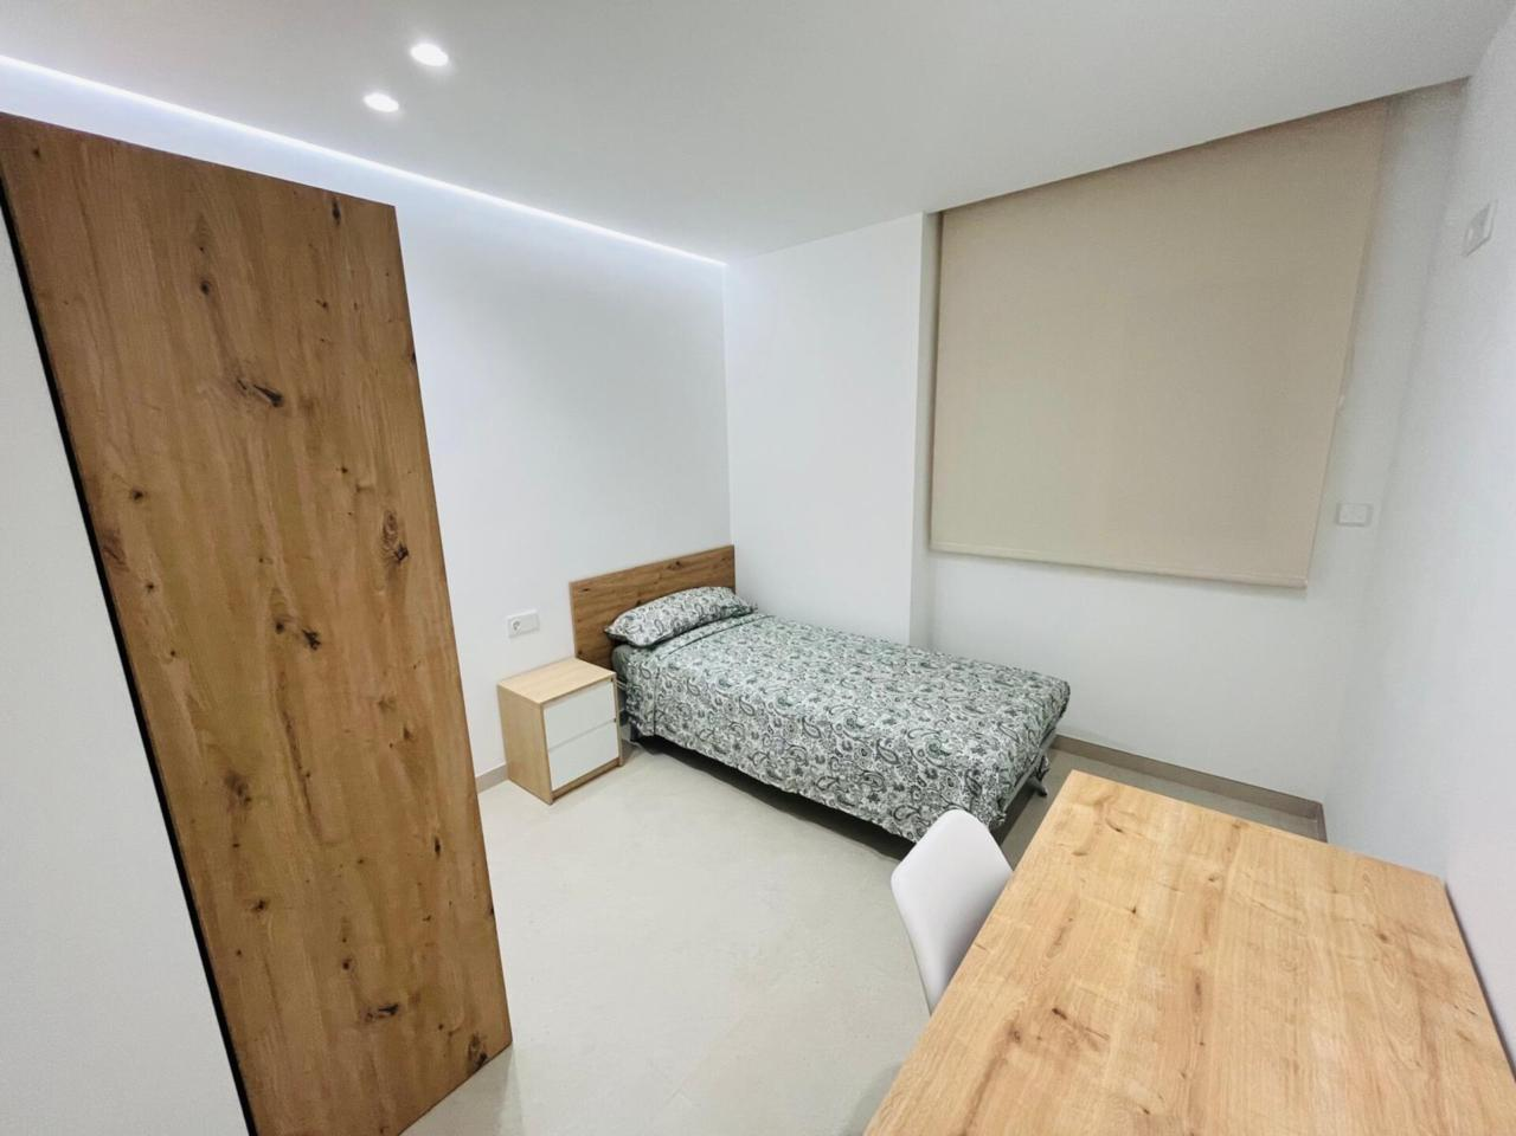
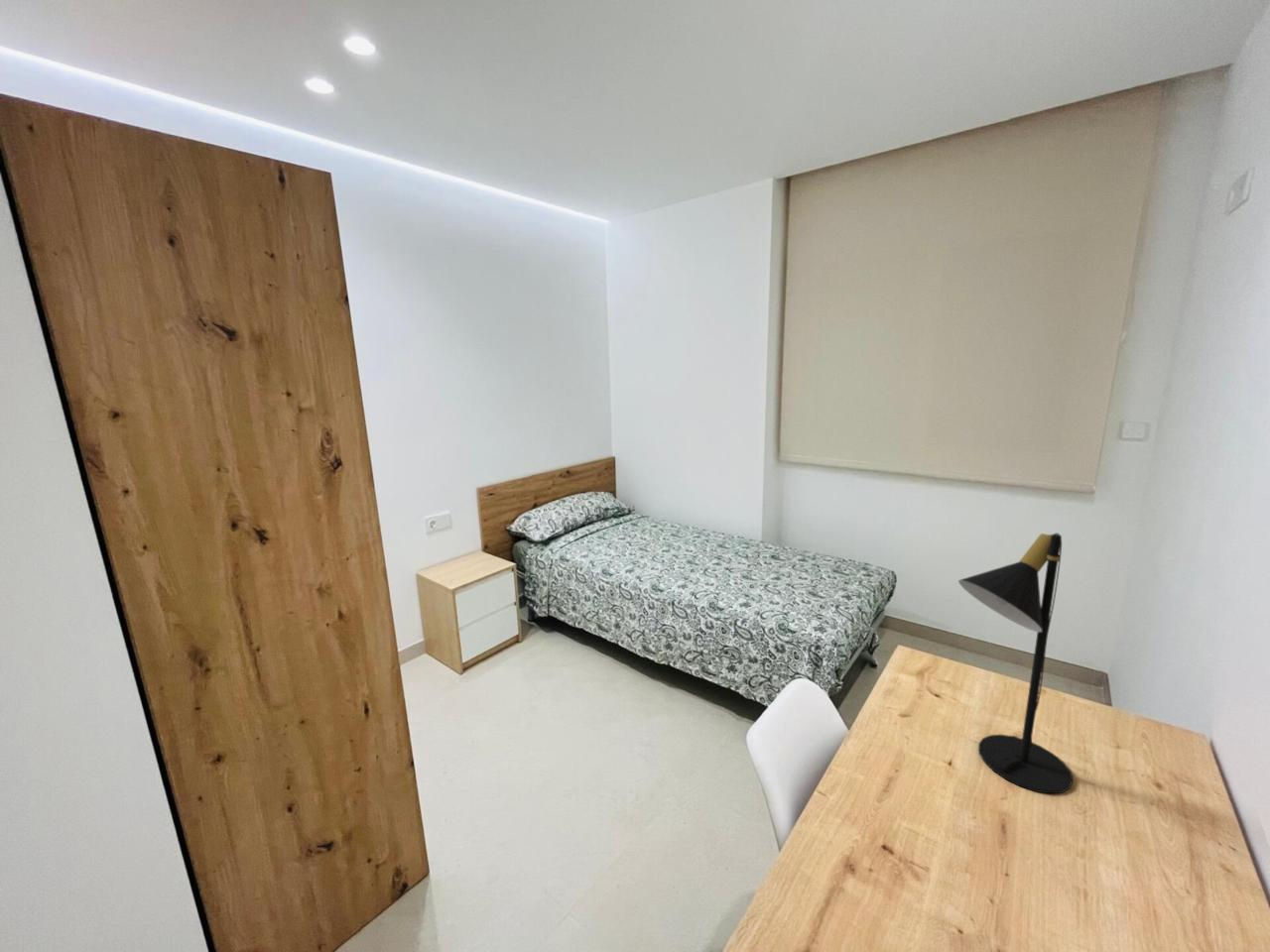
+ table lamp [957,533,1074,794]
